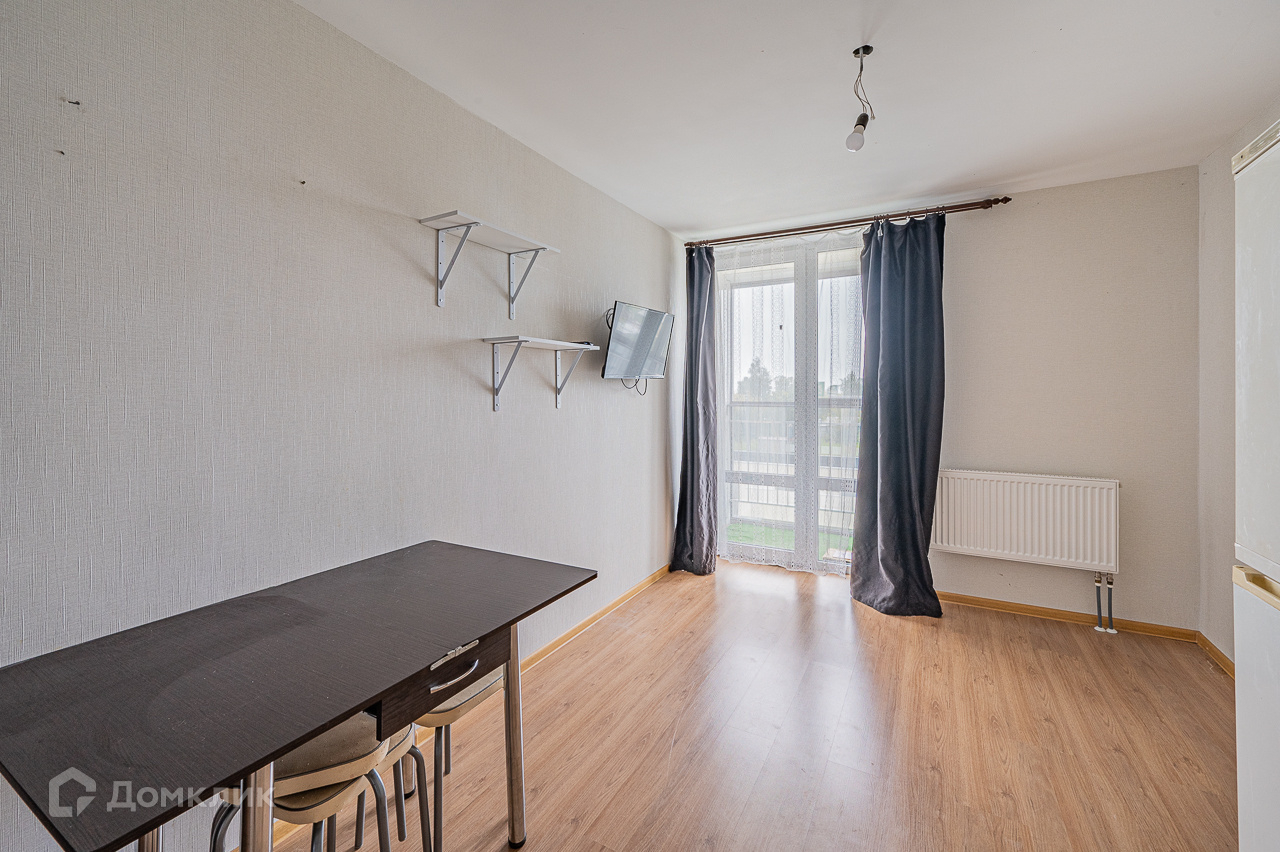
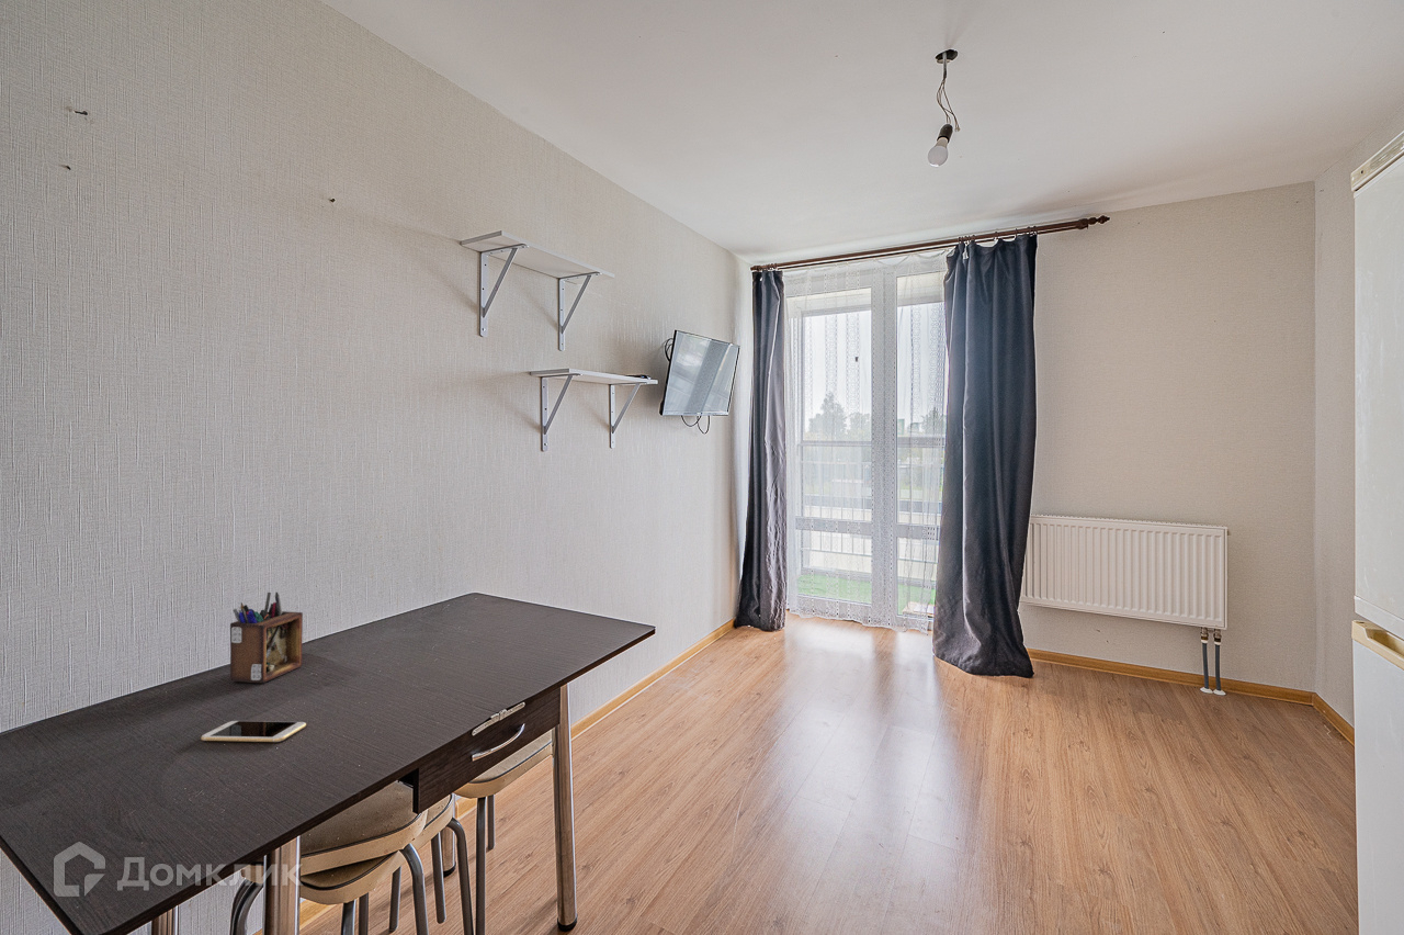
+ desk organizer [229,592,304,684]
+ smartphone [200,720,307,743]
